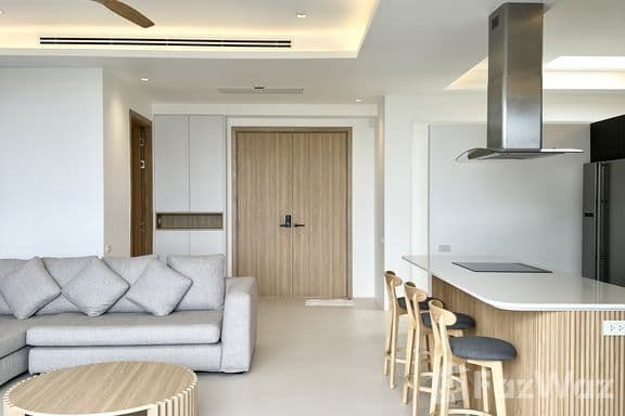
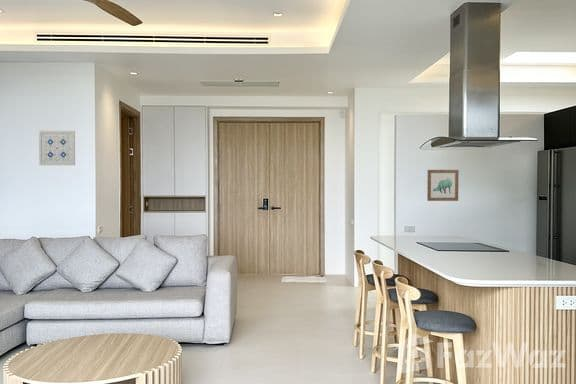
+ wall art [426,169,460,202]
+ wall art [38,130,76,166]
